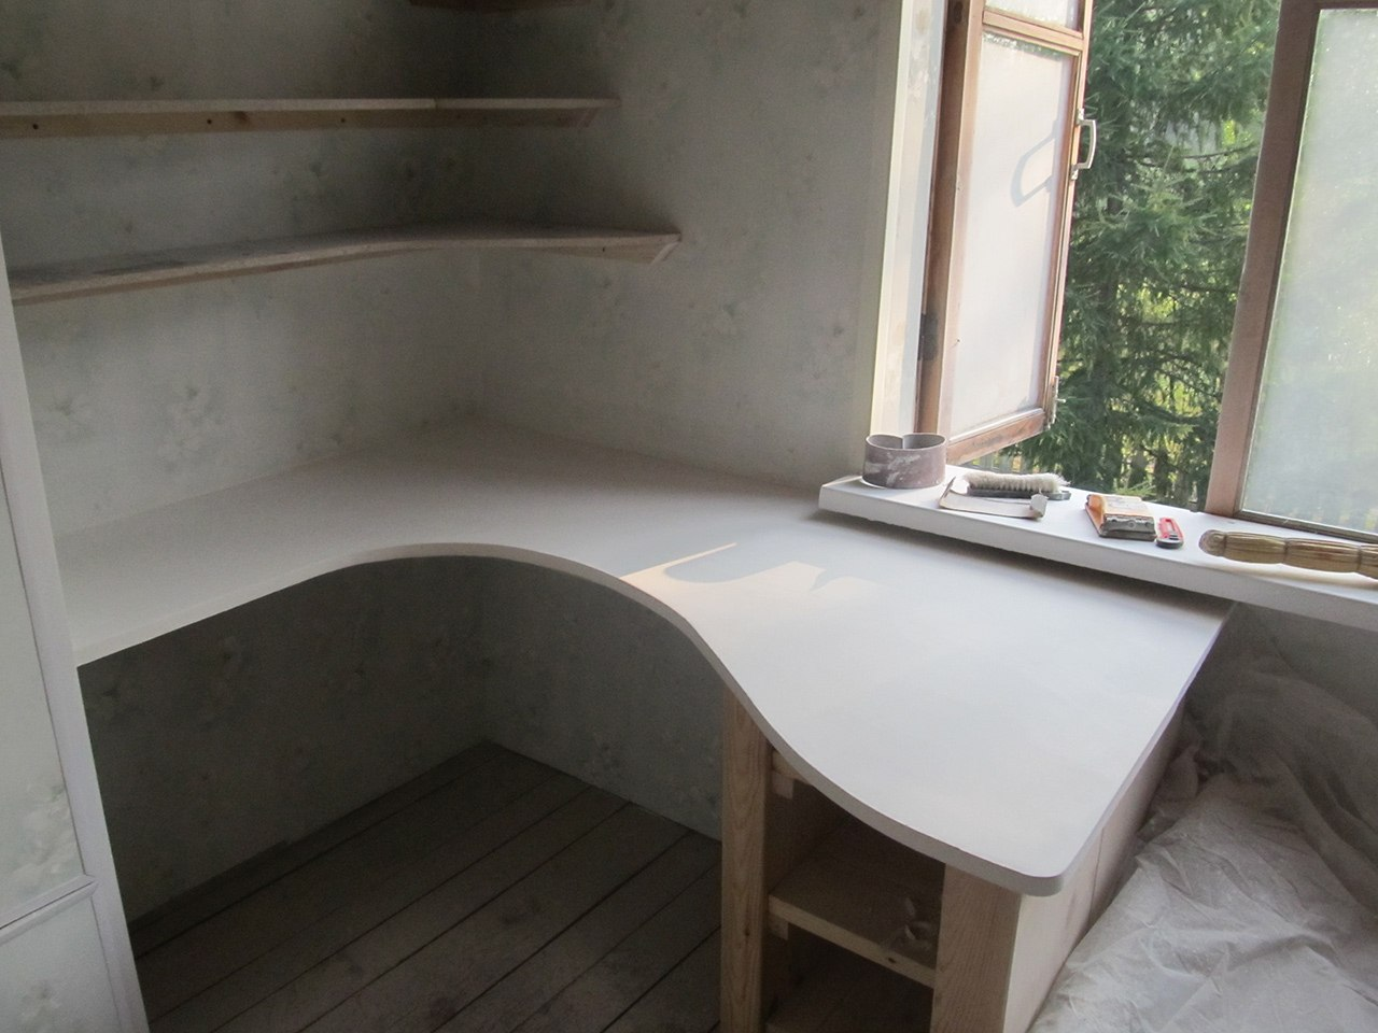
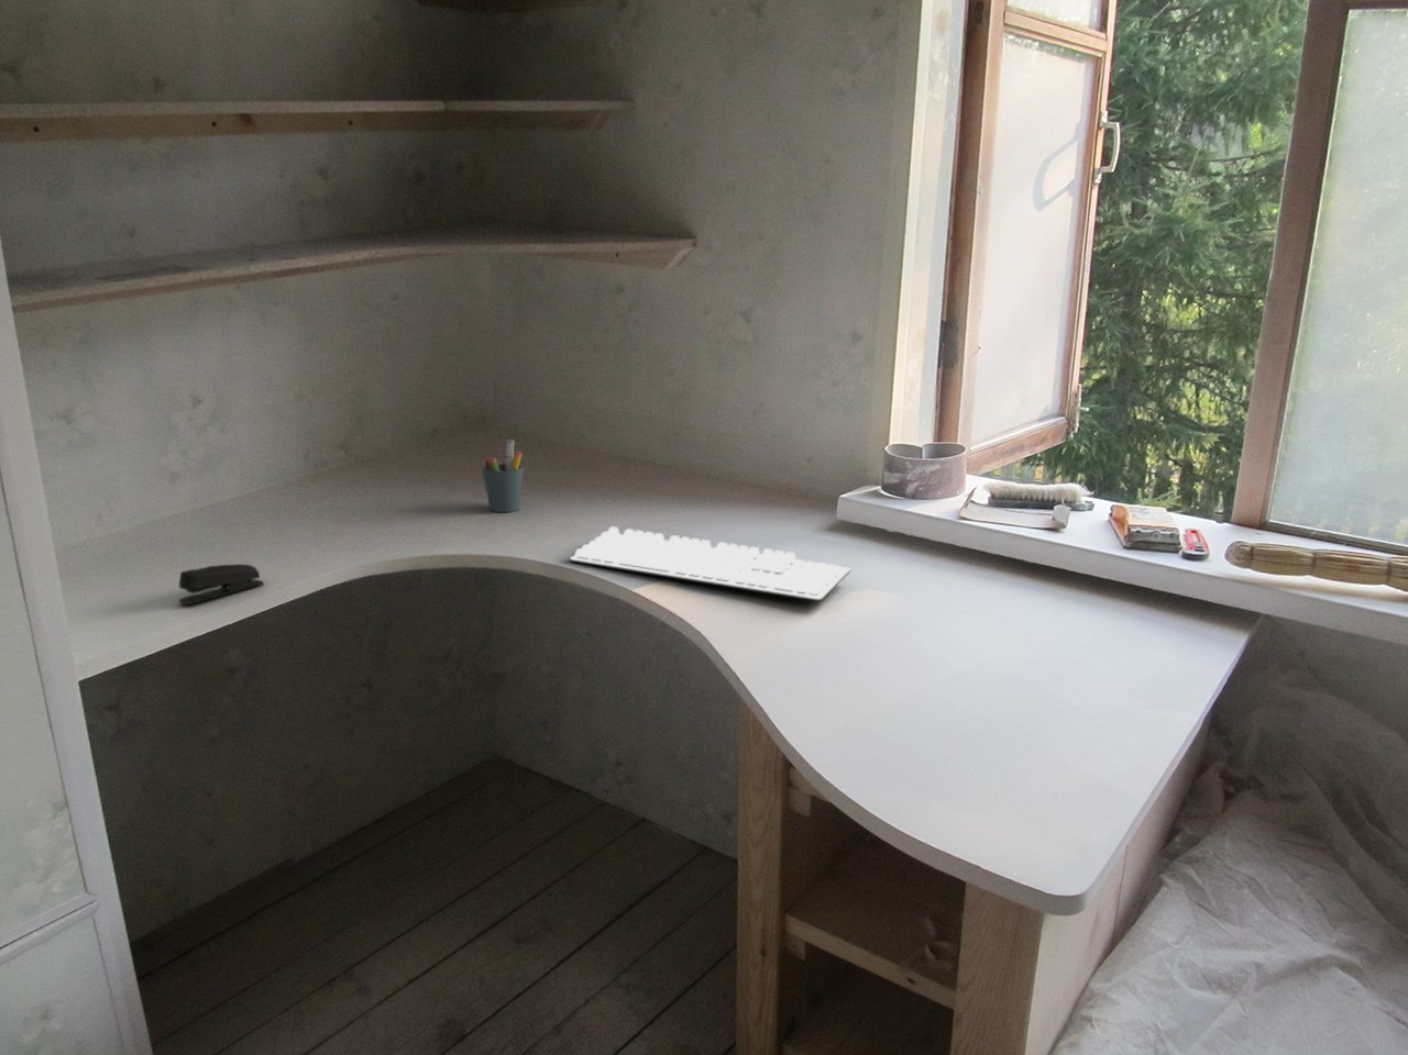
+ keyboard [569,525,851,603]
+ stapler [178,563,265,605]
+ pen holder [481,439,524,513]
